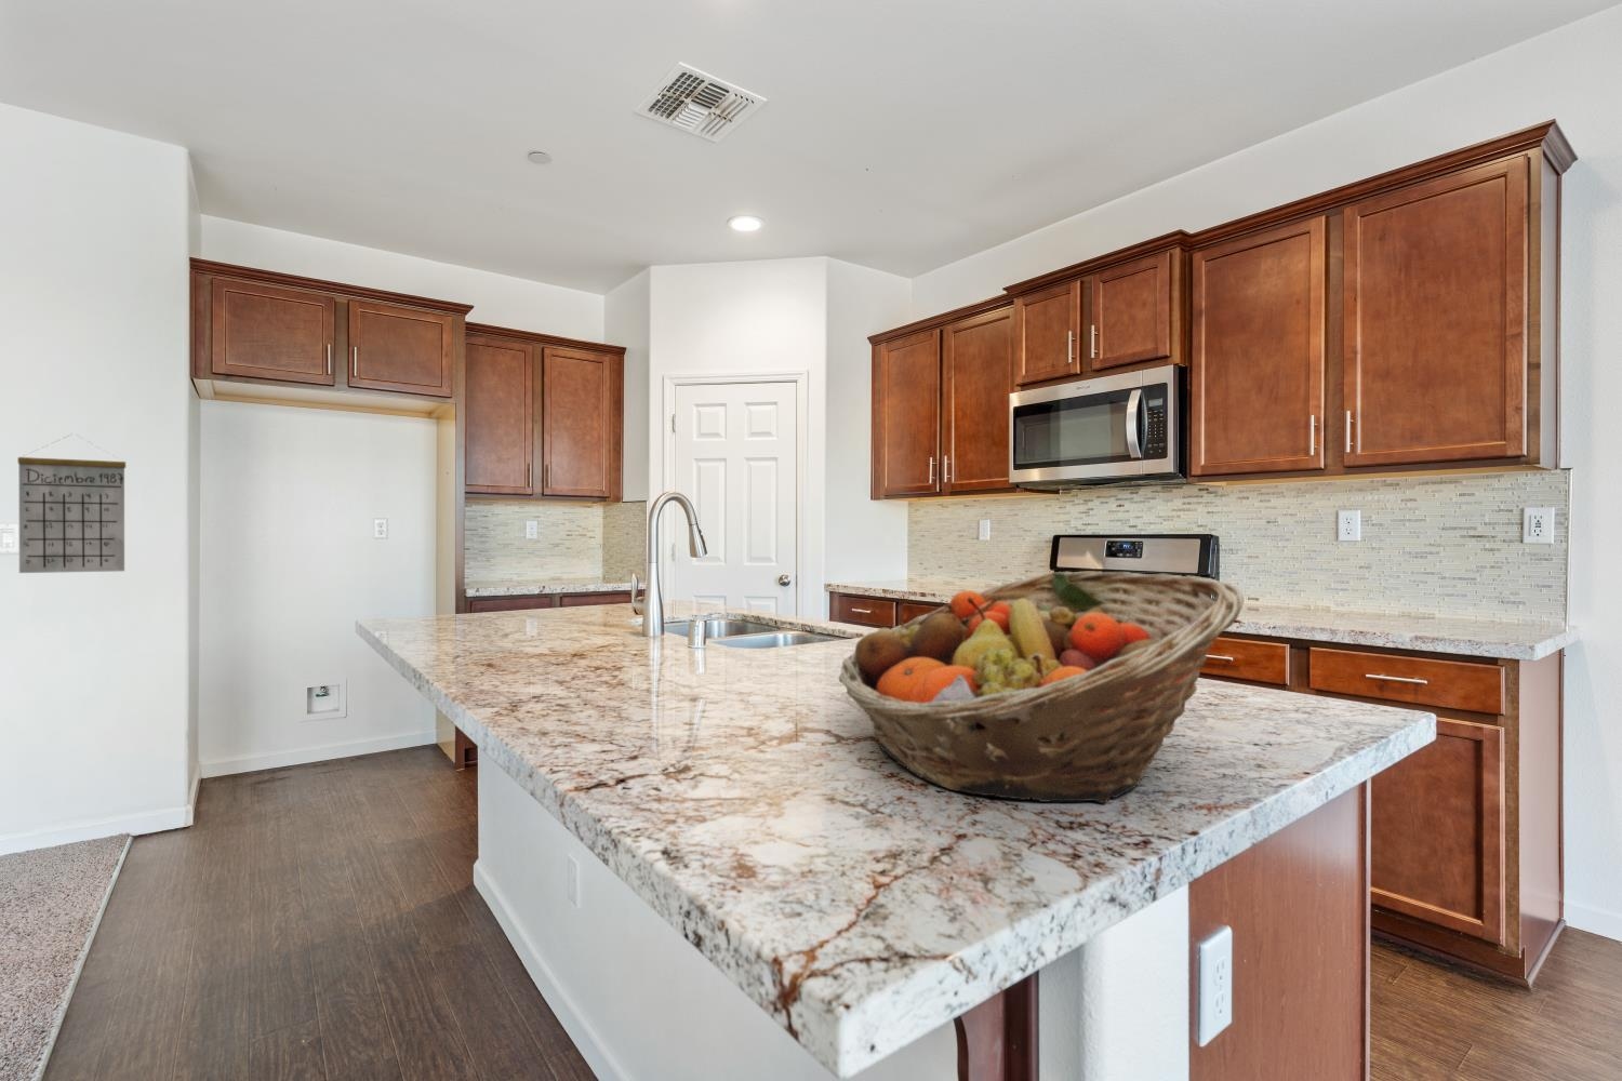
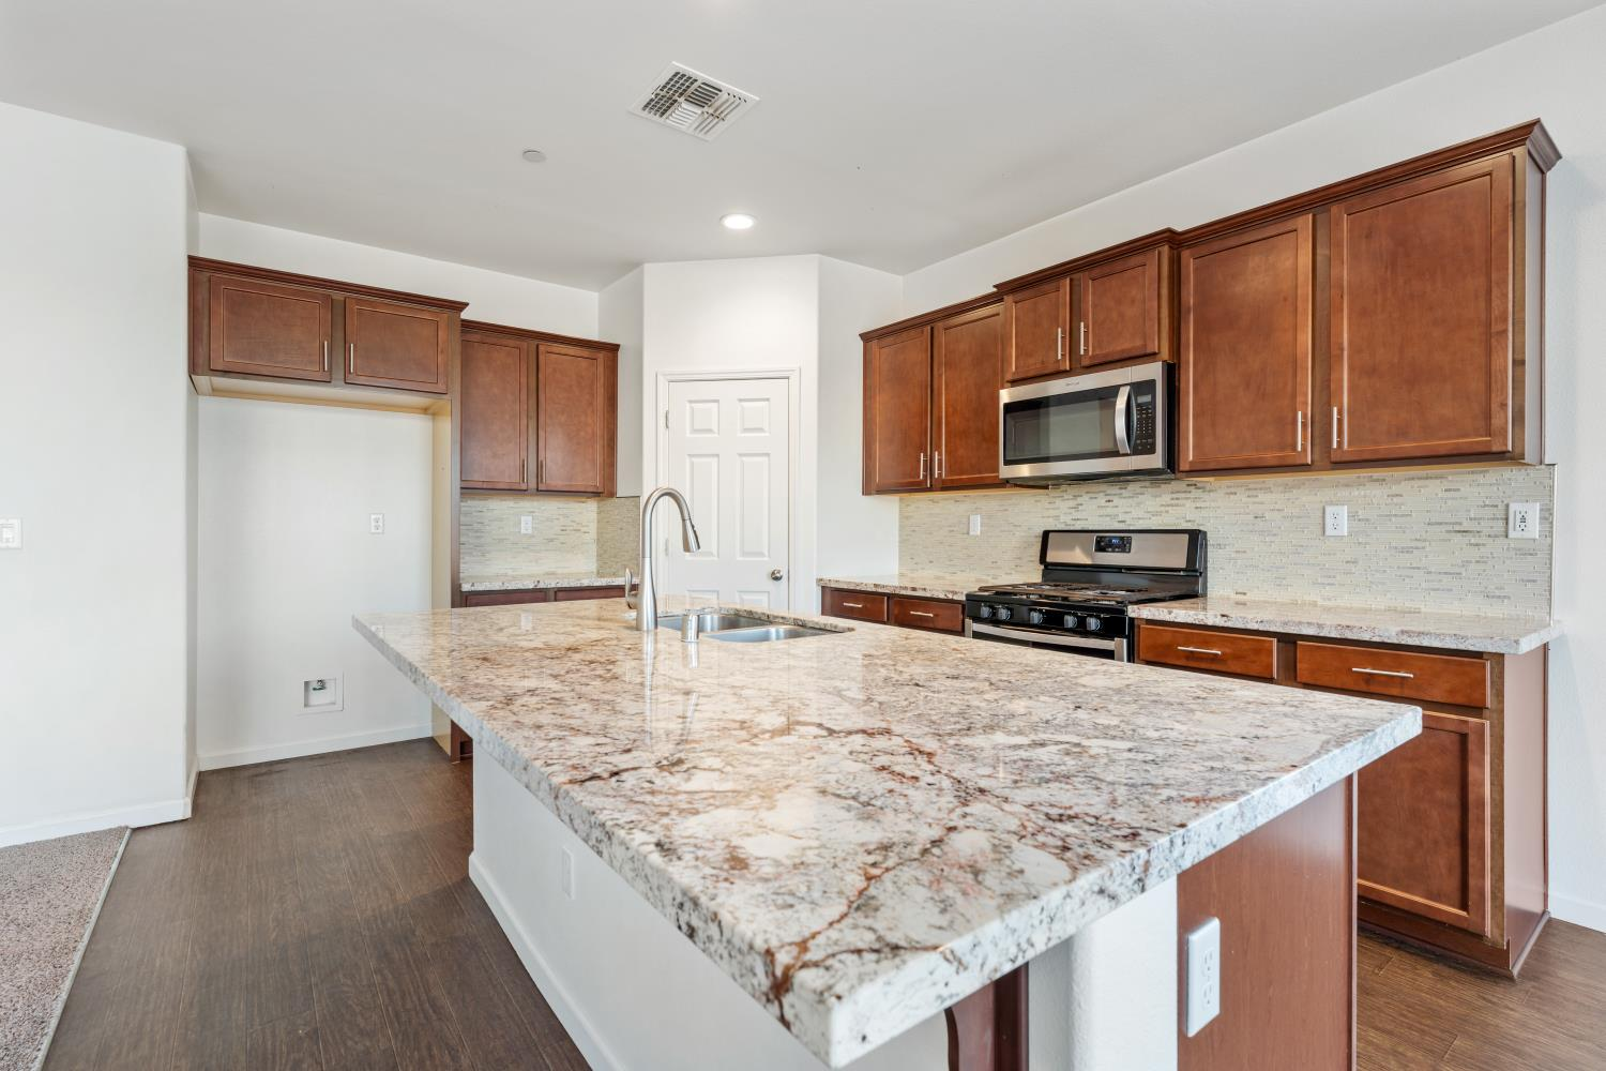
- calendar [16,433,127,574]
- fruit basket [838,569,1244,805]
